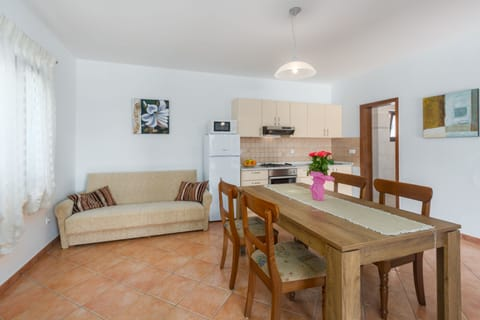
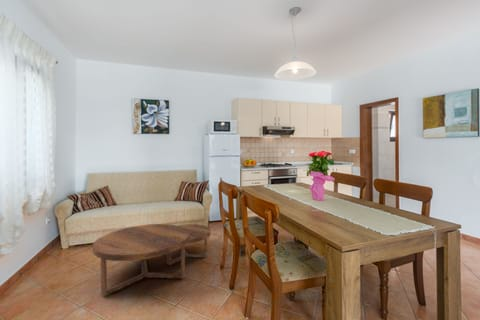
+ coffee table [92,223,211,297]
